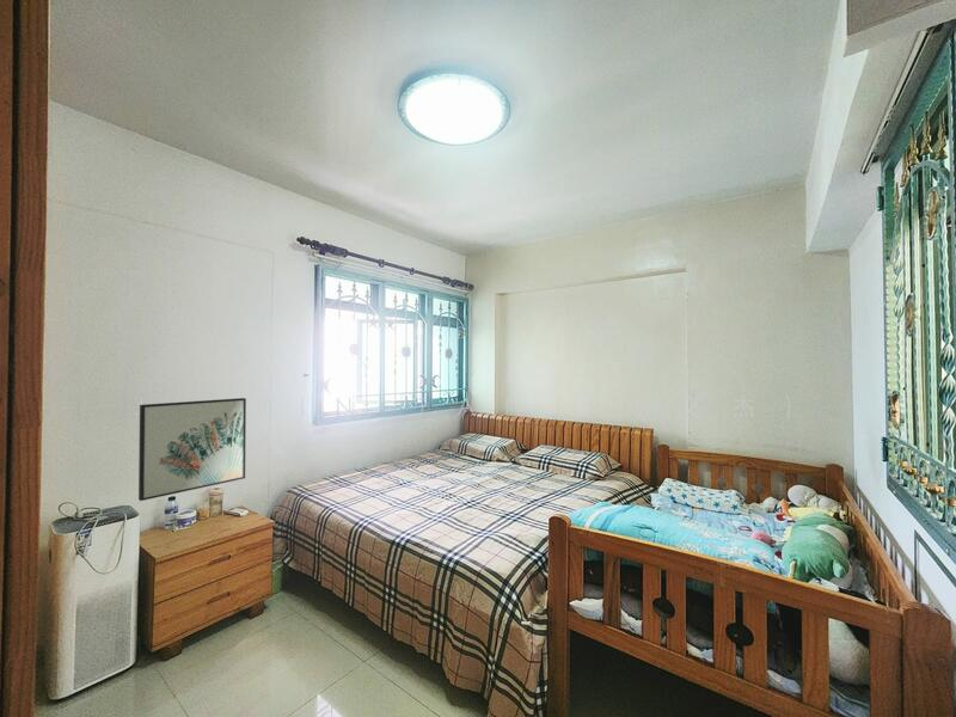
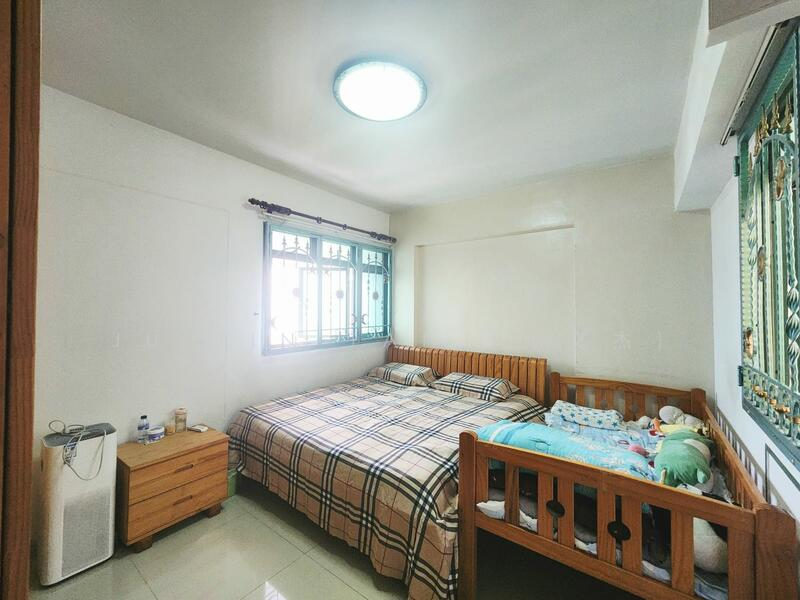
- wall art [137,397,247,502]
